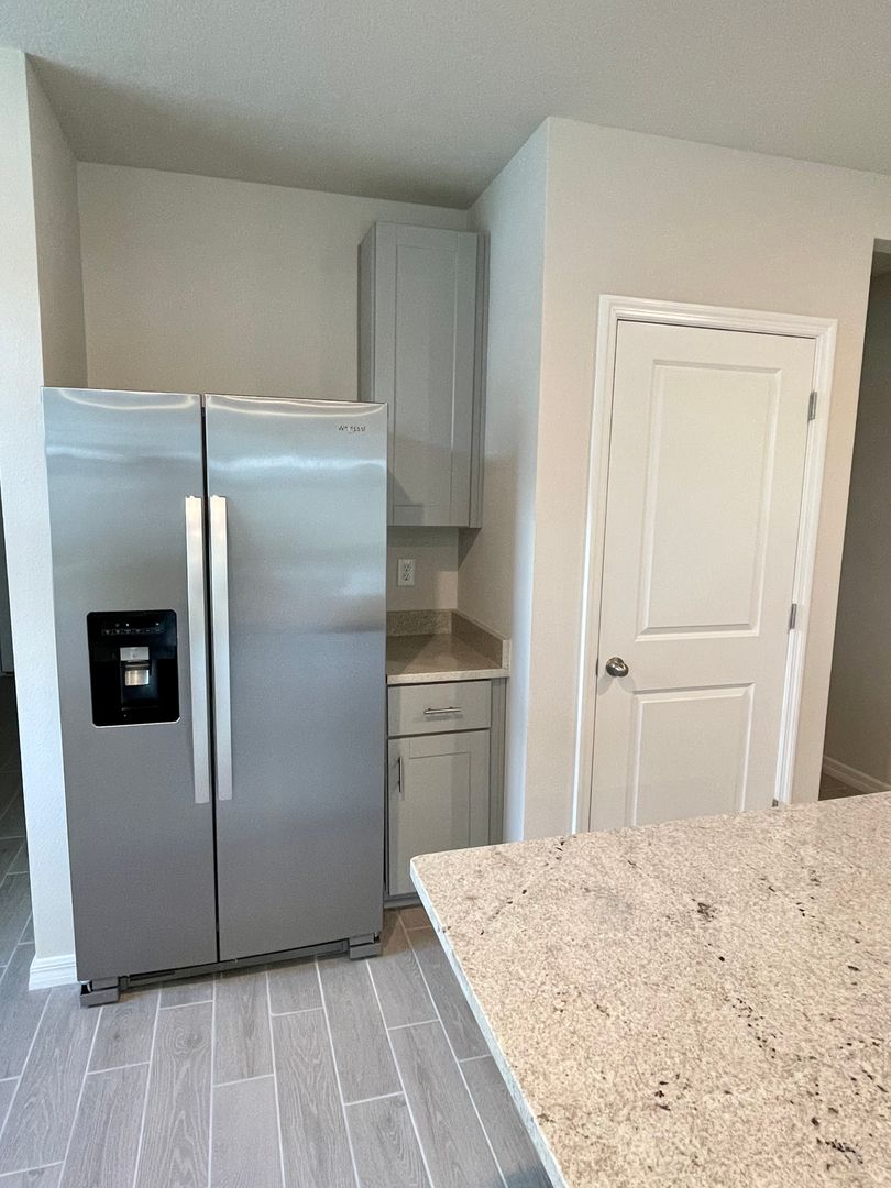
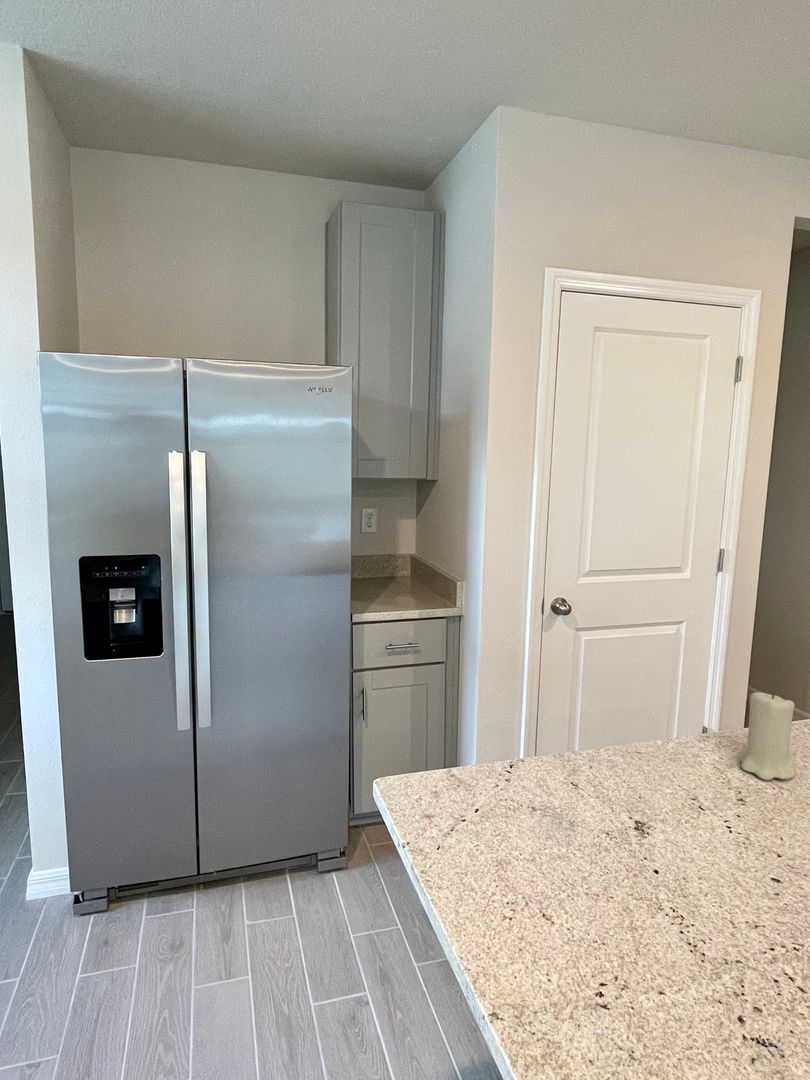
+ candle [740,690,797,781]
